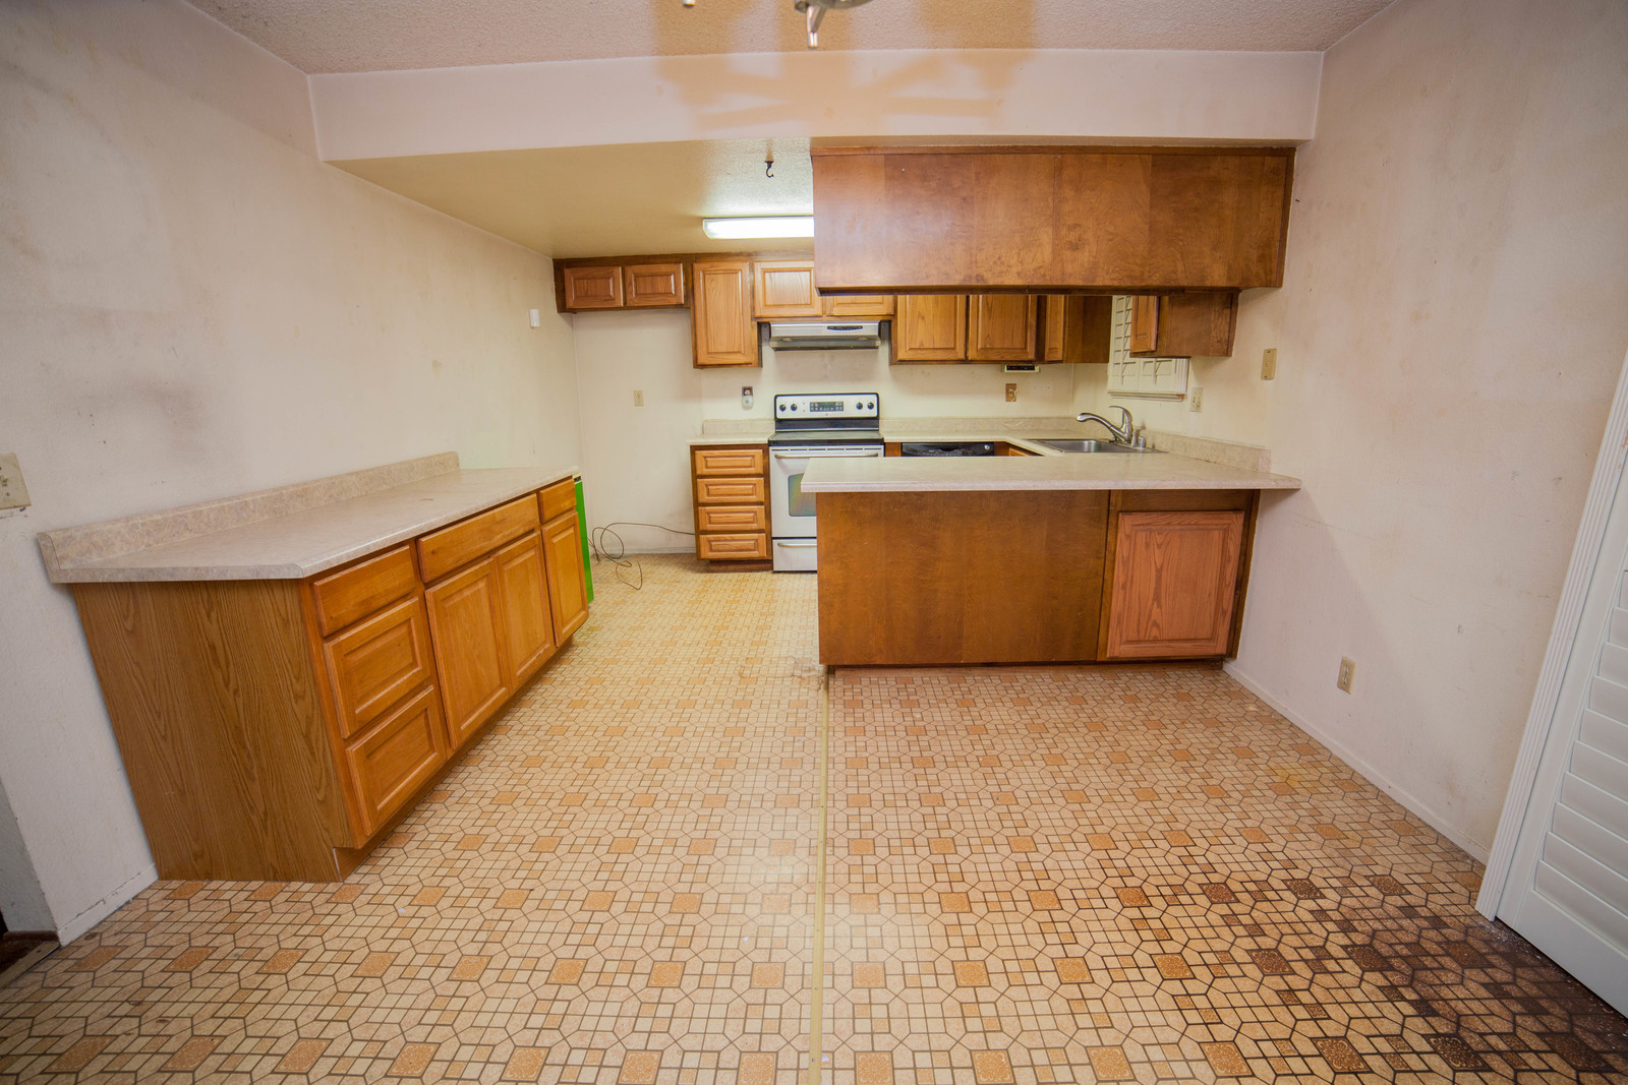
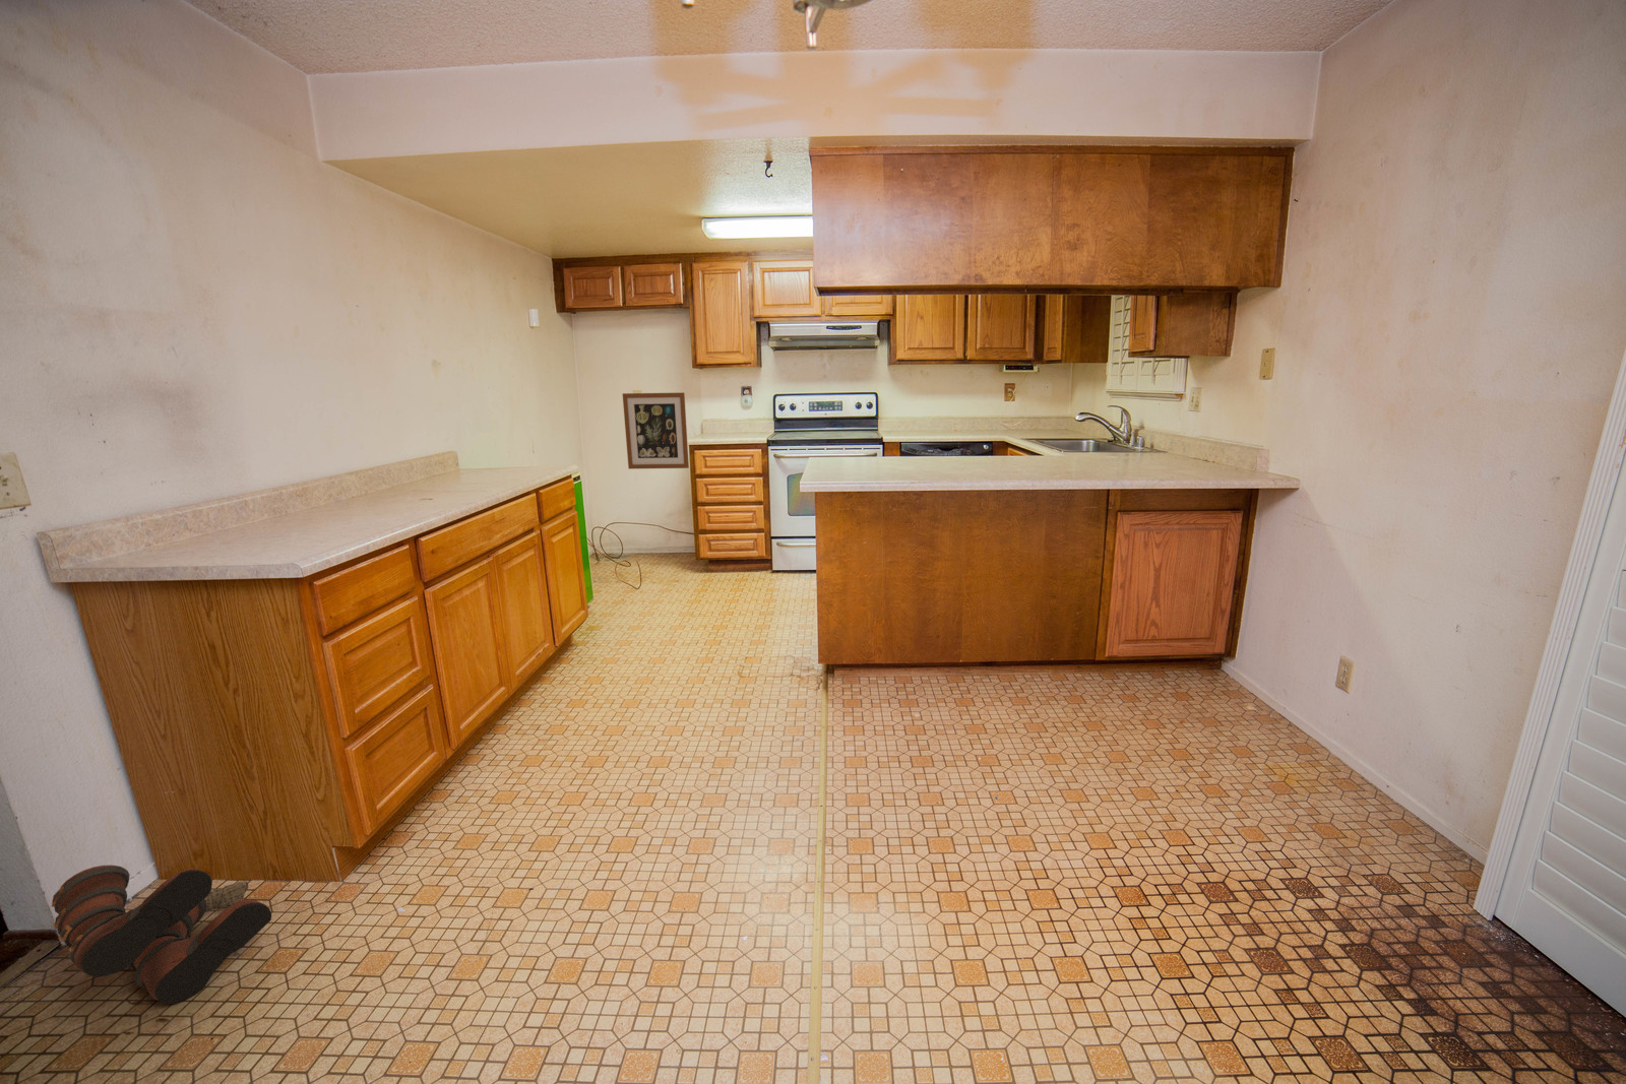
+ boots [51,865,272,1005]
+ wall art [622,391,690,471]
